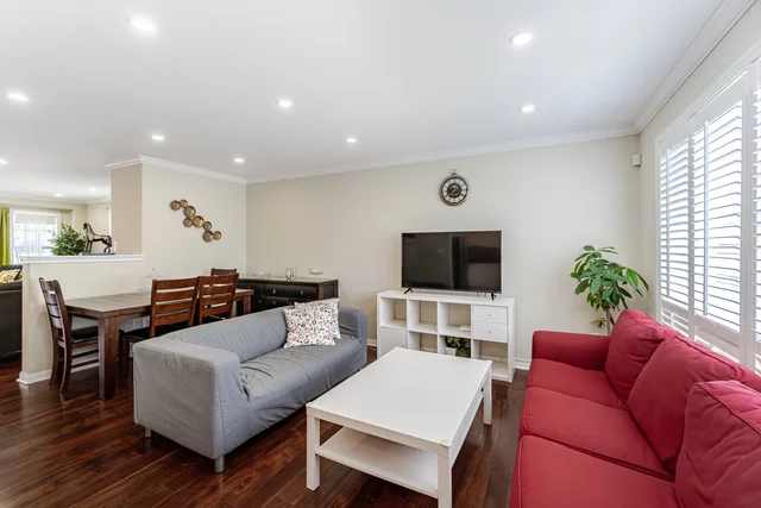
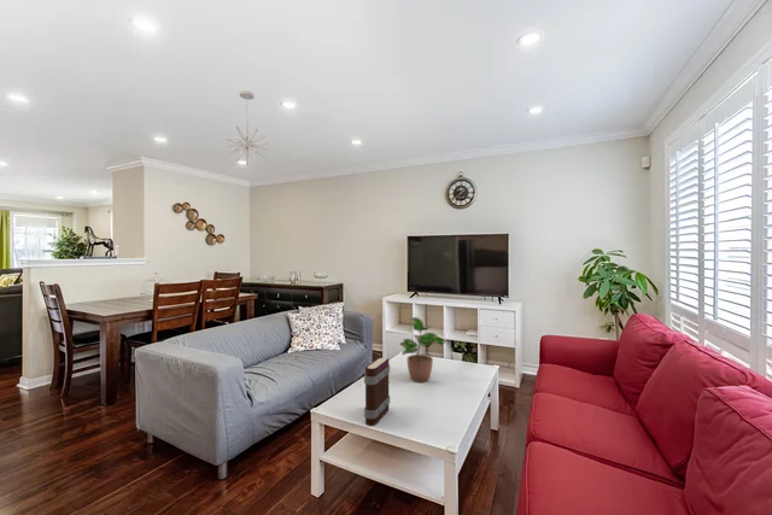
+ potted plant [398,316,448,384]
+ book [363,356,391,427]
+ pendant light [226,89,268,166]
